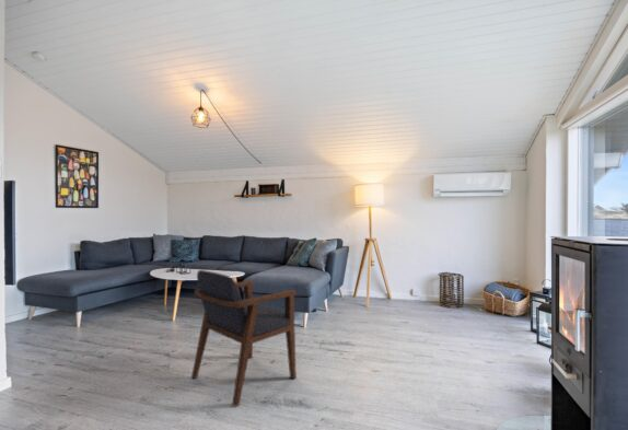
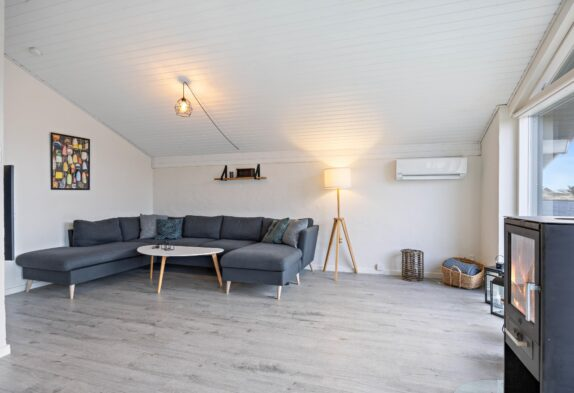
- armchair [190,269,298,408]
